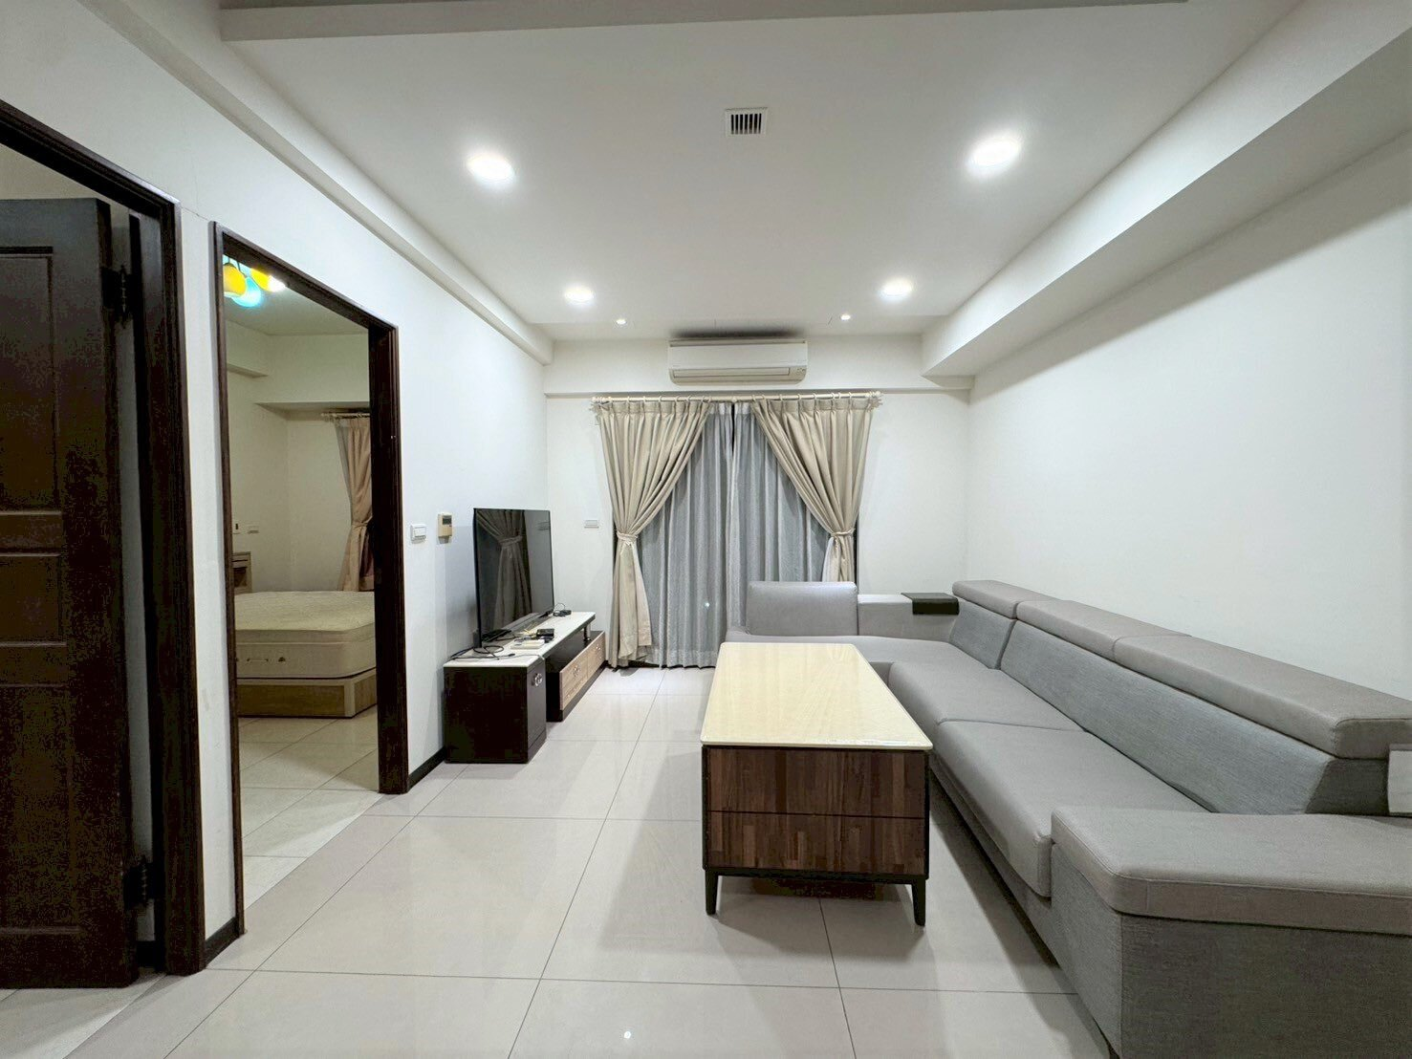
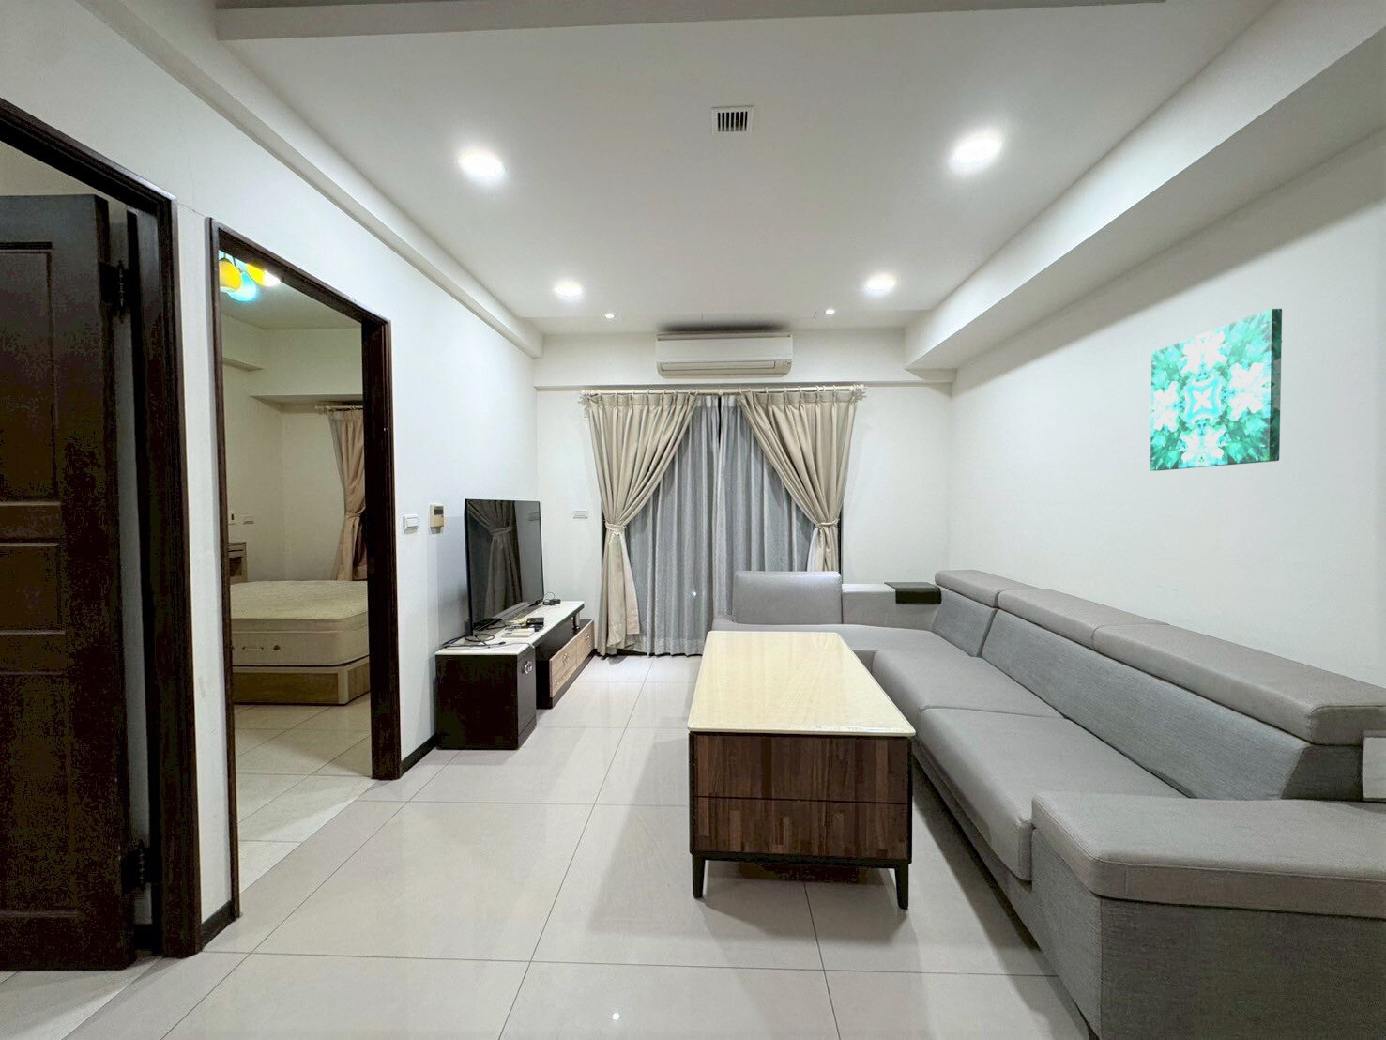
+ wall art [1149,308,1282,472]
